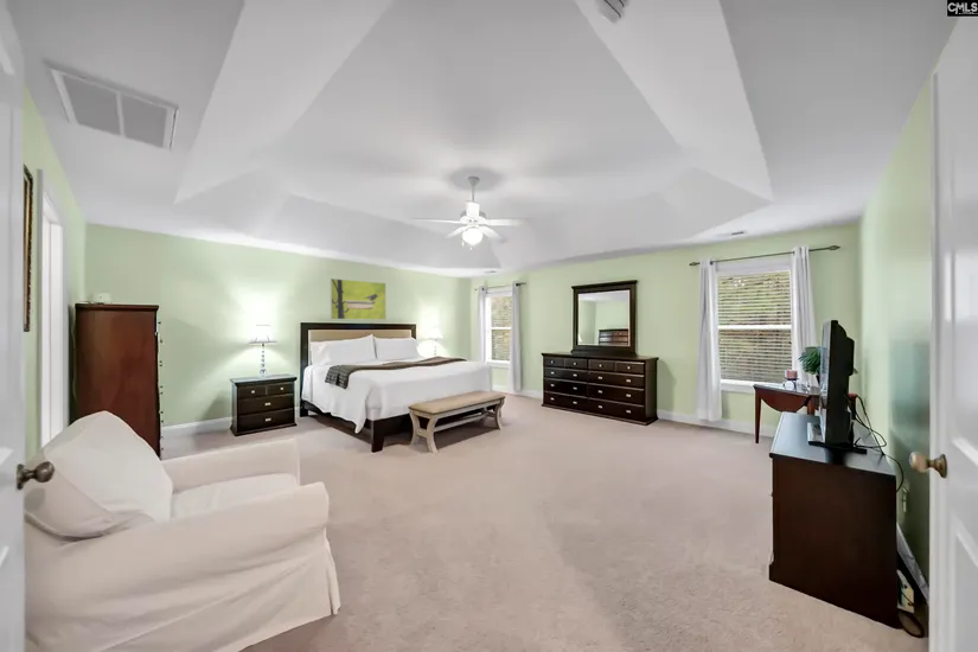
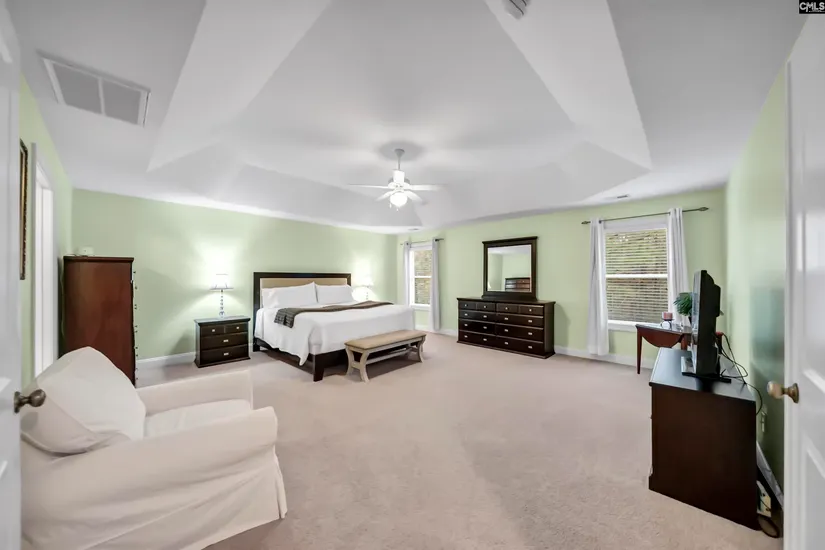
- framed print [330,277,388,321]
